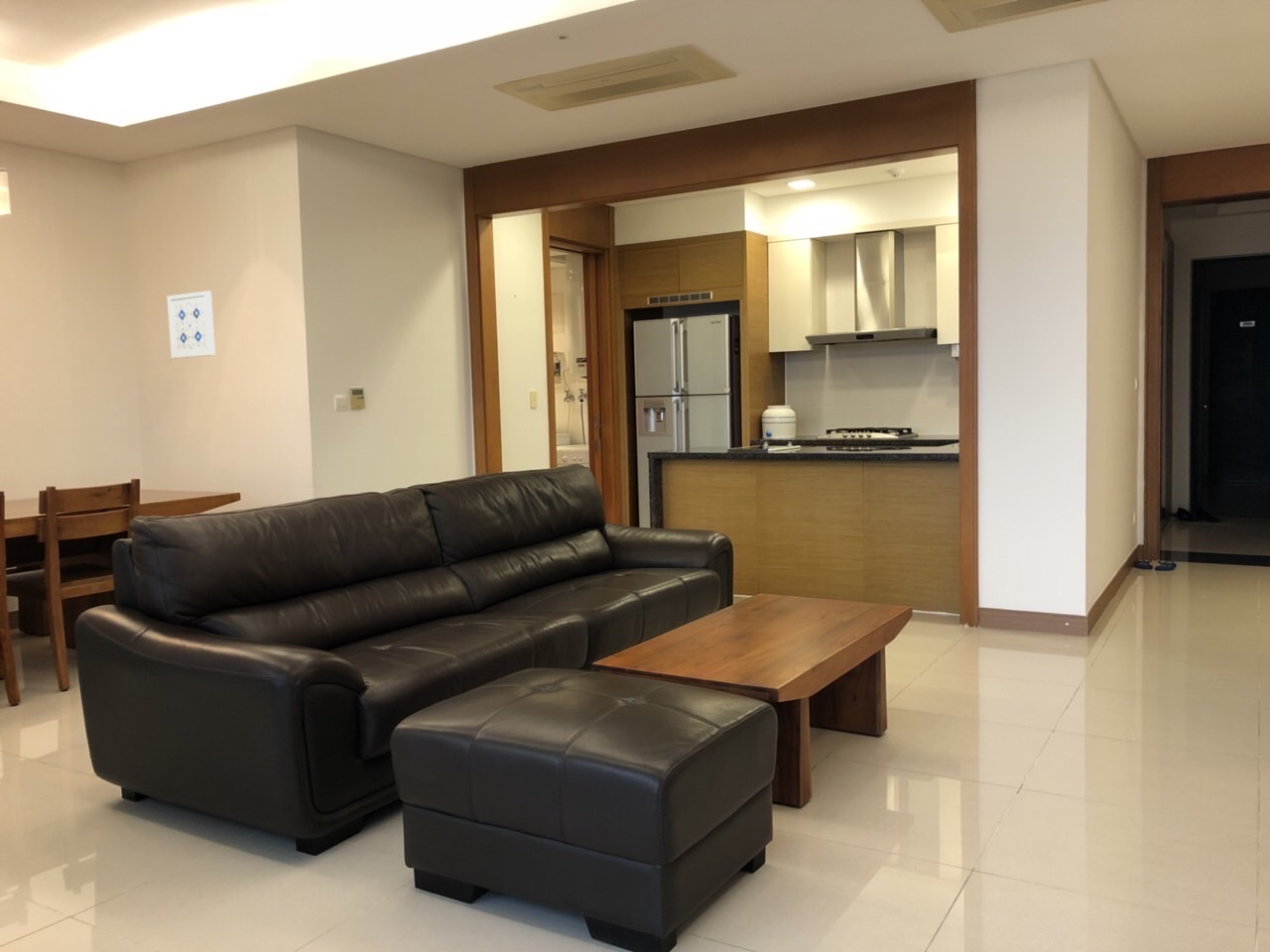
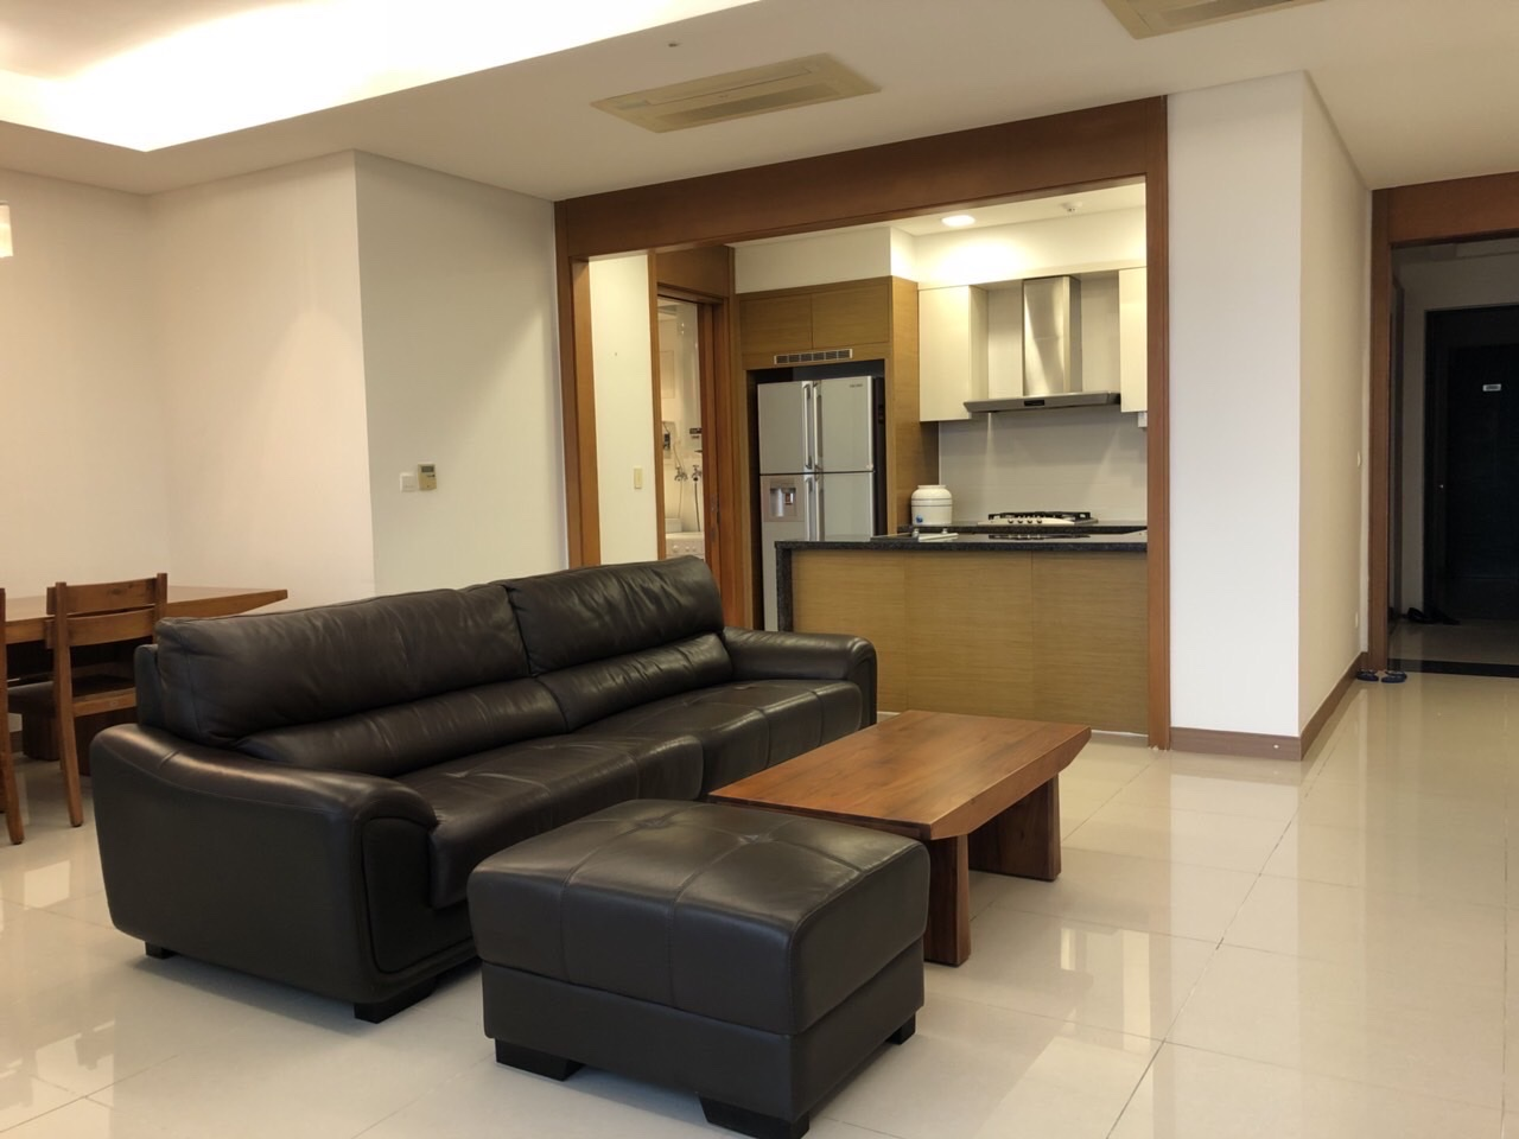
- wall art [167,290,216,359]
